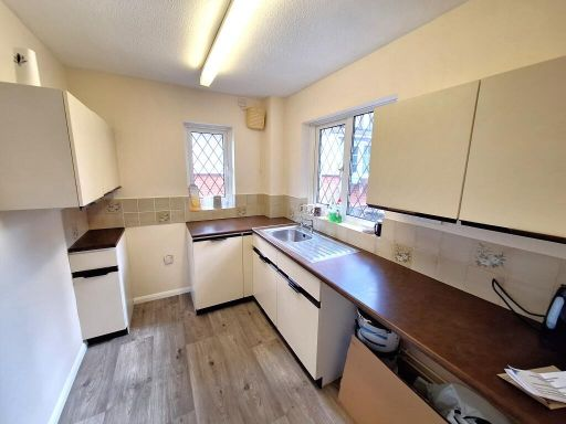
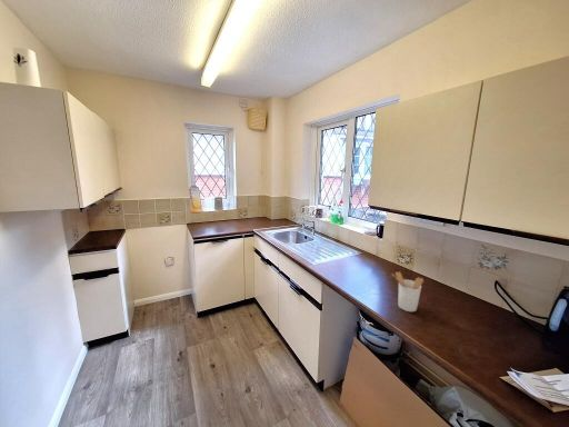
+ utensil holder [391,271,425,312]
